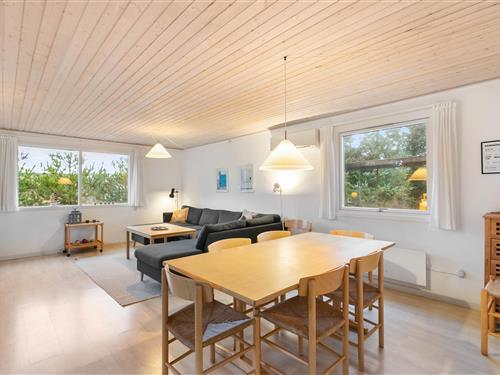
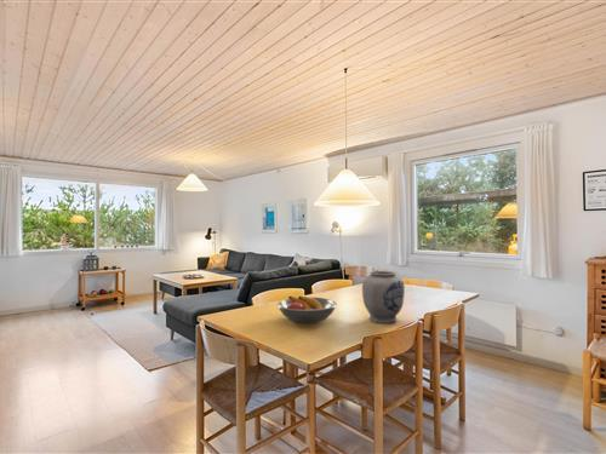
+ fruit bowl [276,295,338,324]
+ vase [361,270,406,324]
